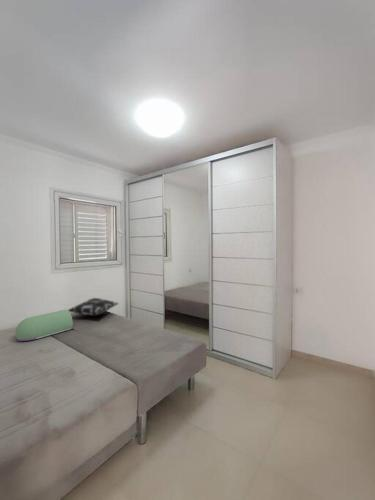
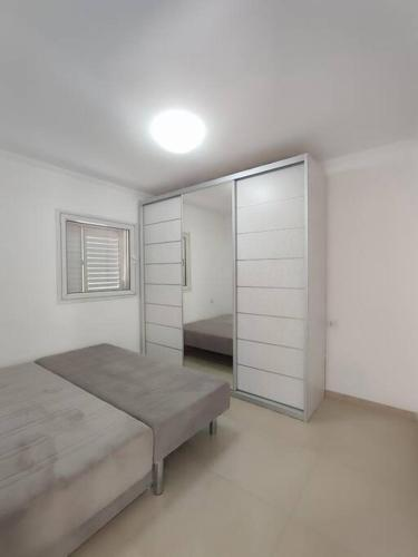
- decorative pillow [67,297,120,317]
- gas cylinder [14,309,74,342]
